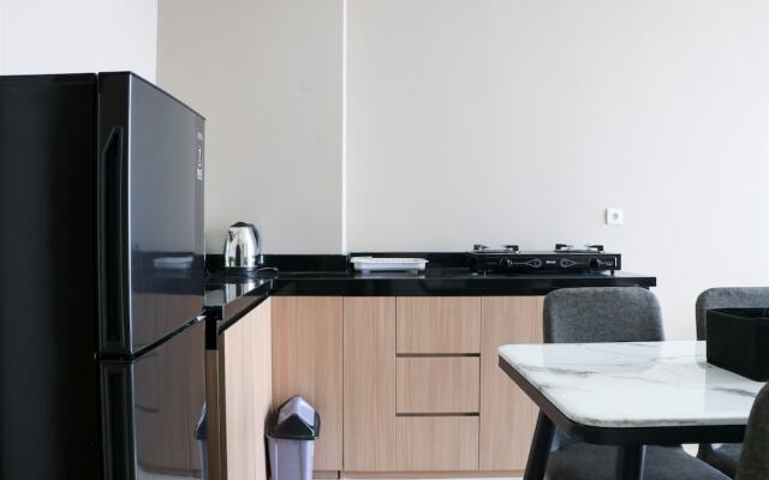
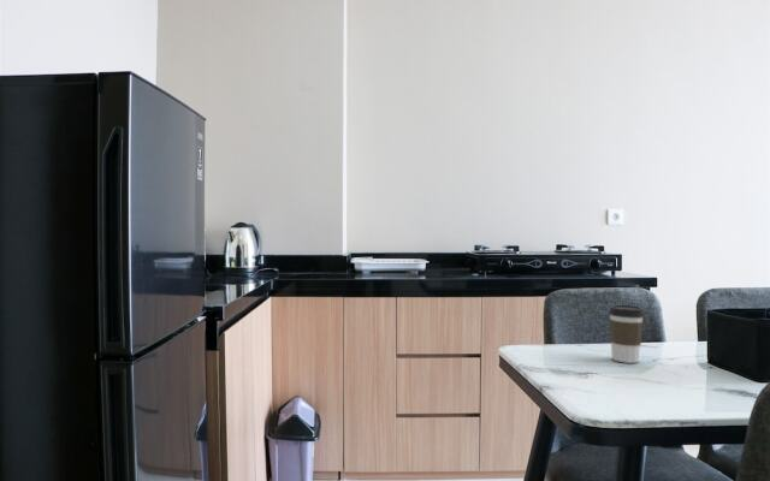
+ coffee cup [608,304,646,364]
